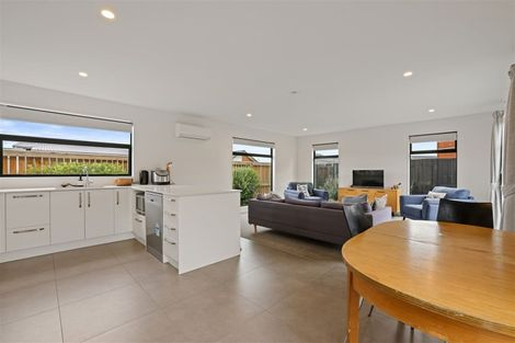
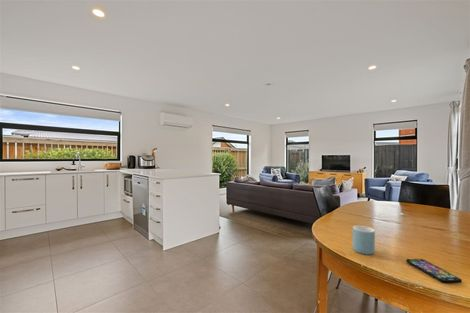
+ mug [352,224,376,256]
+ smartphone [405,258,463,284]
